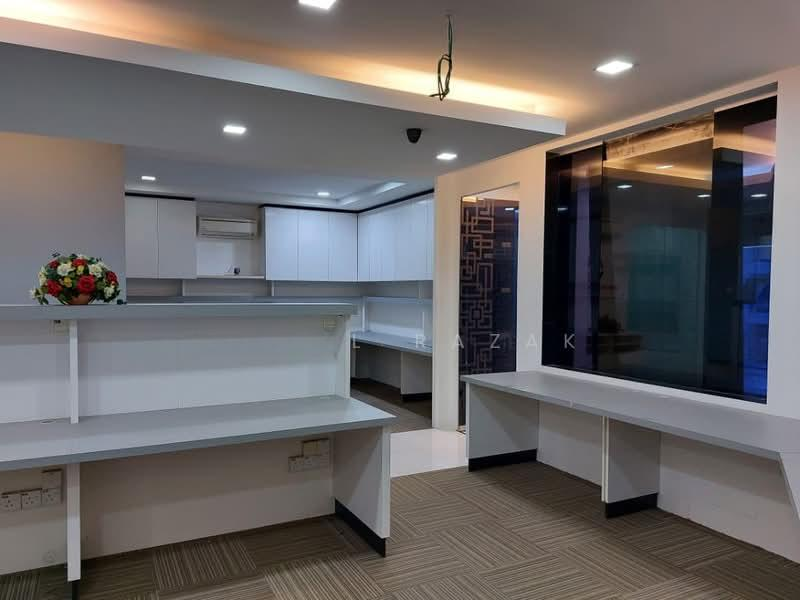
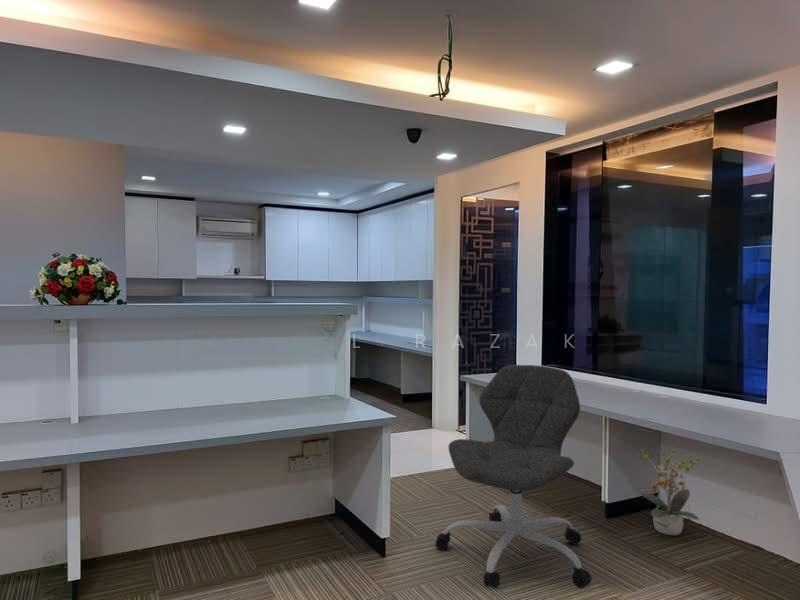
+ potted plant [637,445,705,536]
+ office chair [434,364,592,589]
